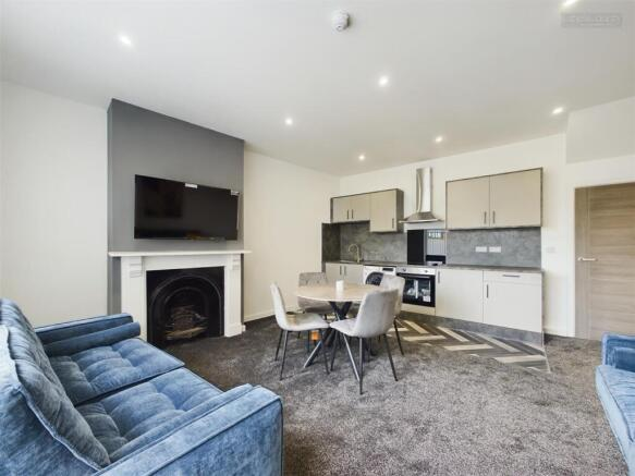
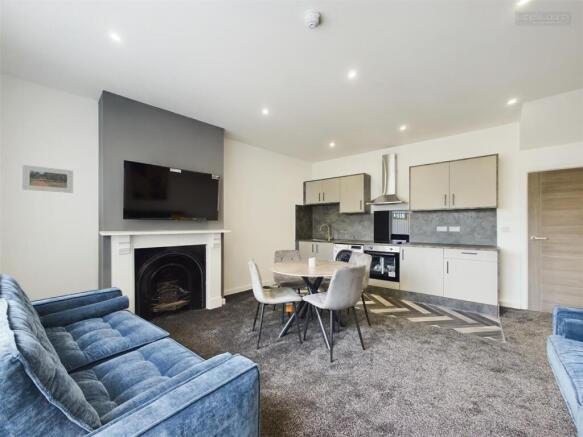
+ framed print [21,164,74,194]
